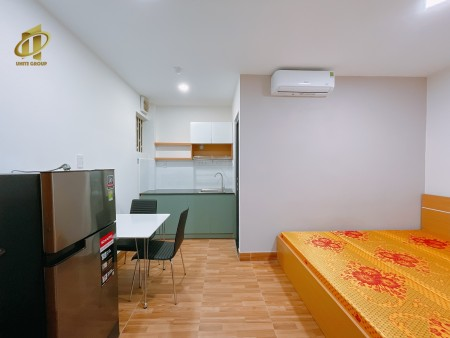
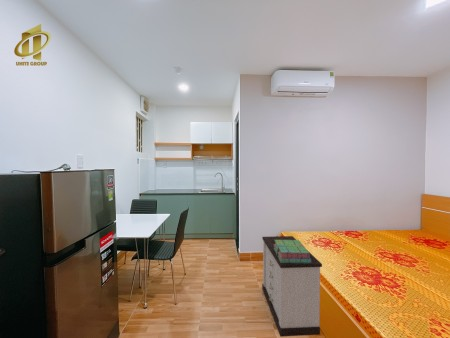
+ nightstand [261,235,323,338]
+ stack of books [273,239,312,263]
